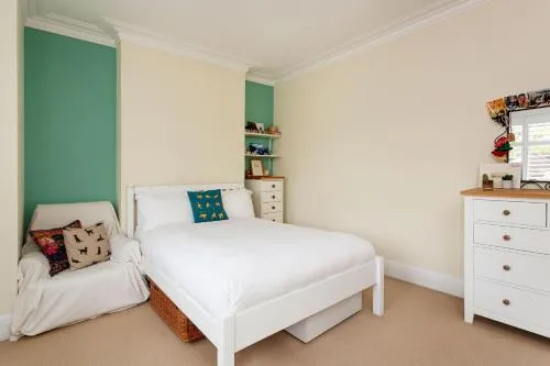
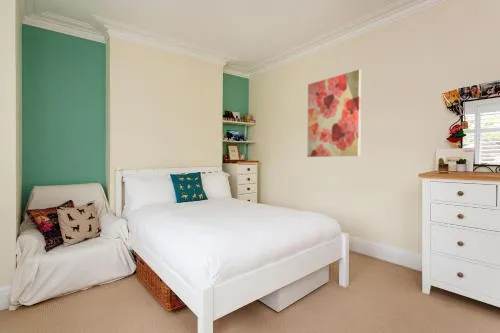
+ wall art [306,69,362,158]
